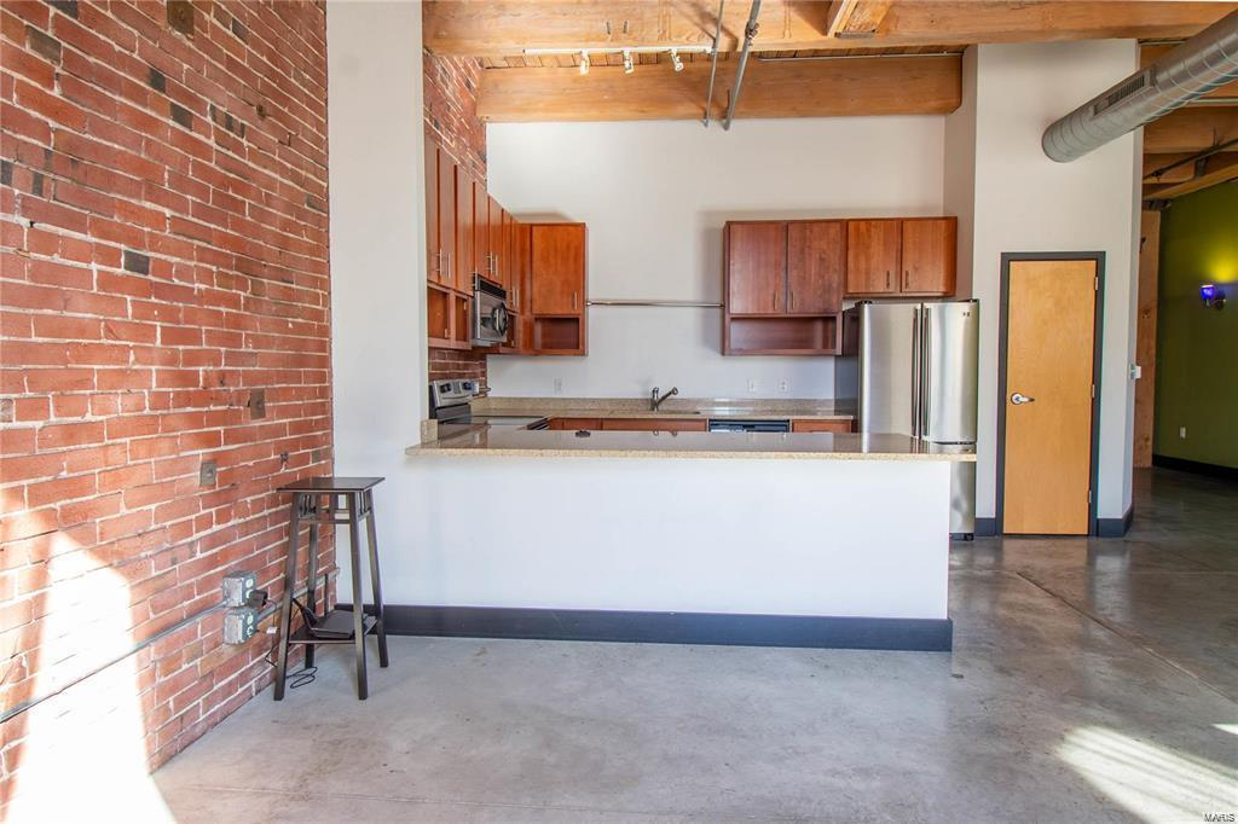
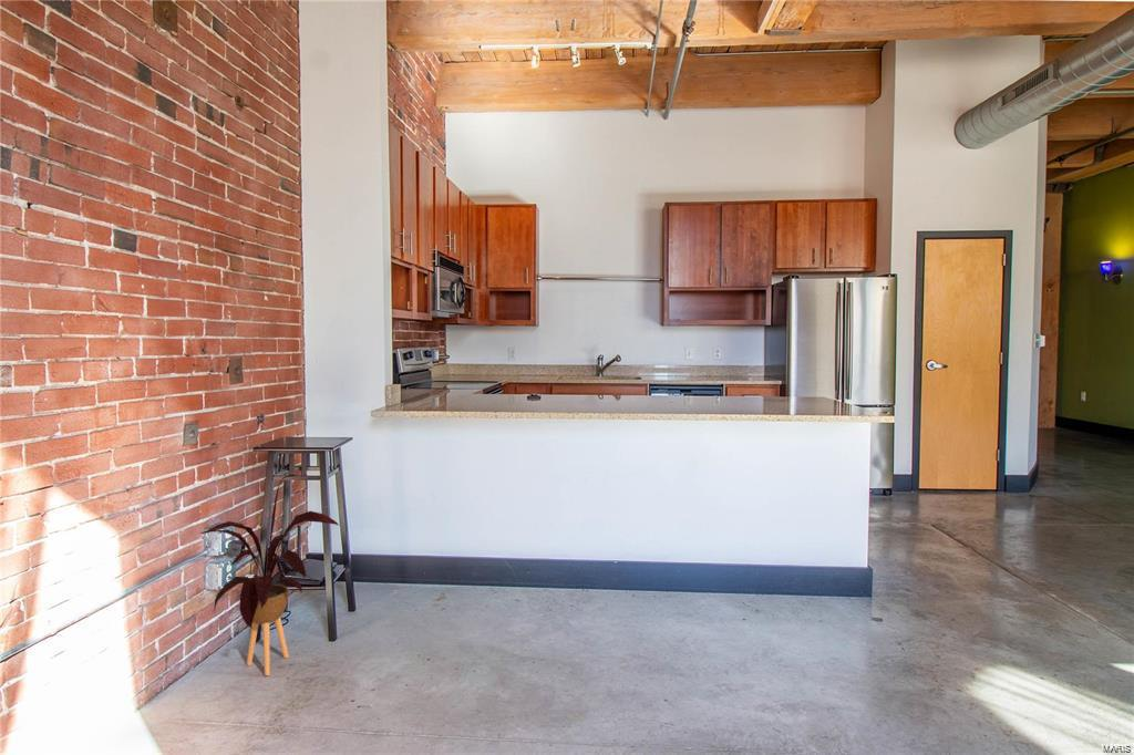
+ house plant [199,474,340,676]
